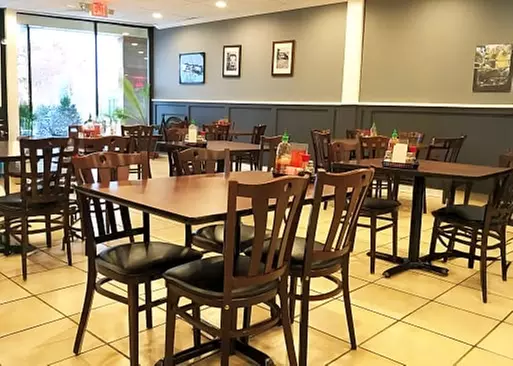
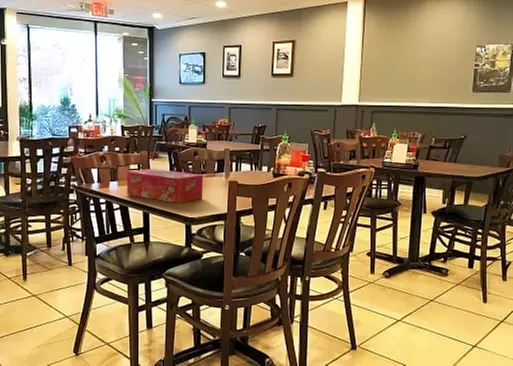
+ tissue box [126,168,204,204]
